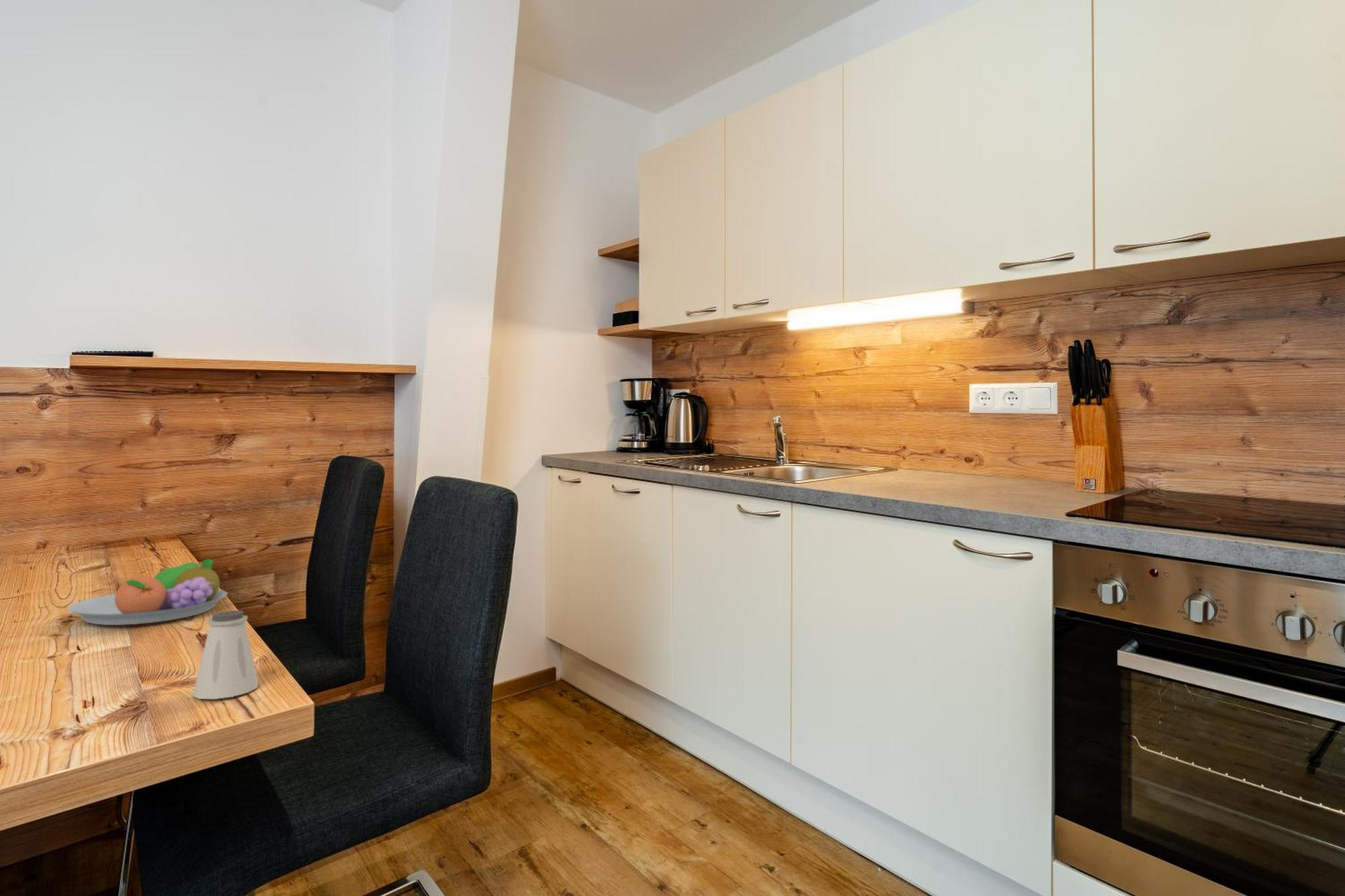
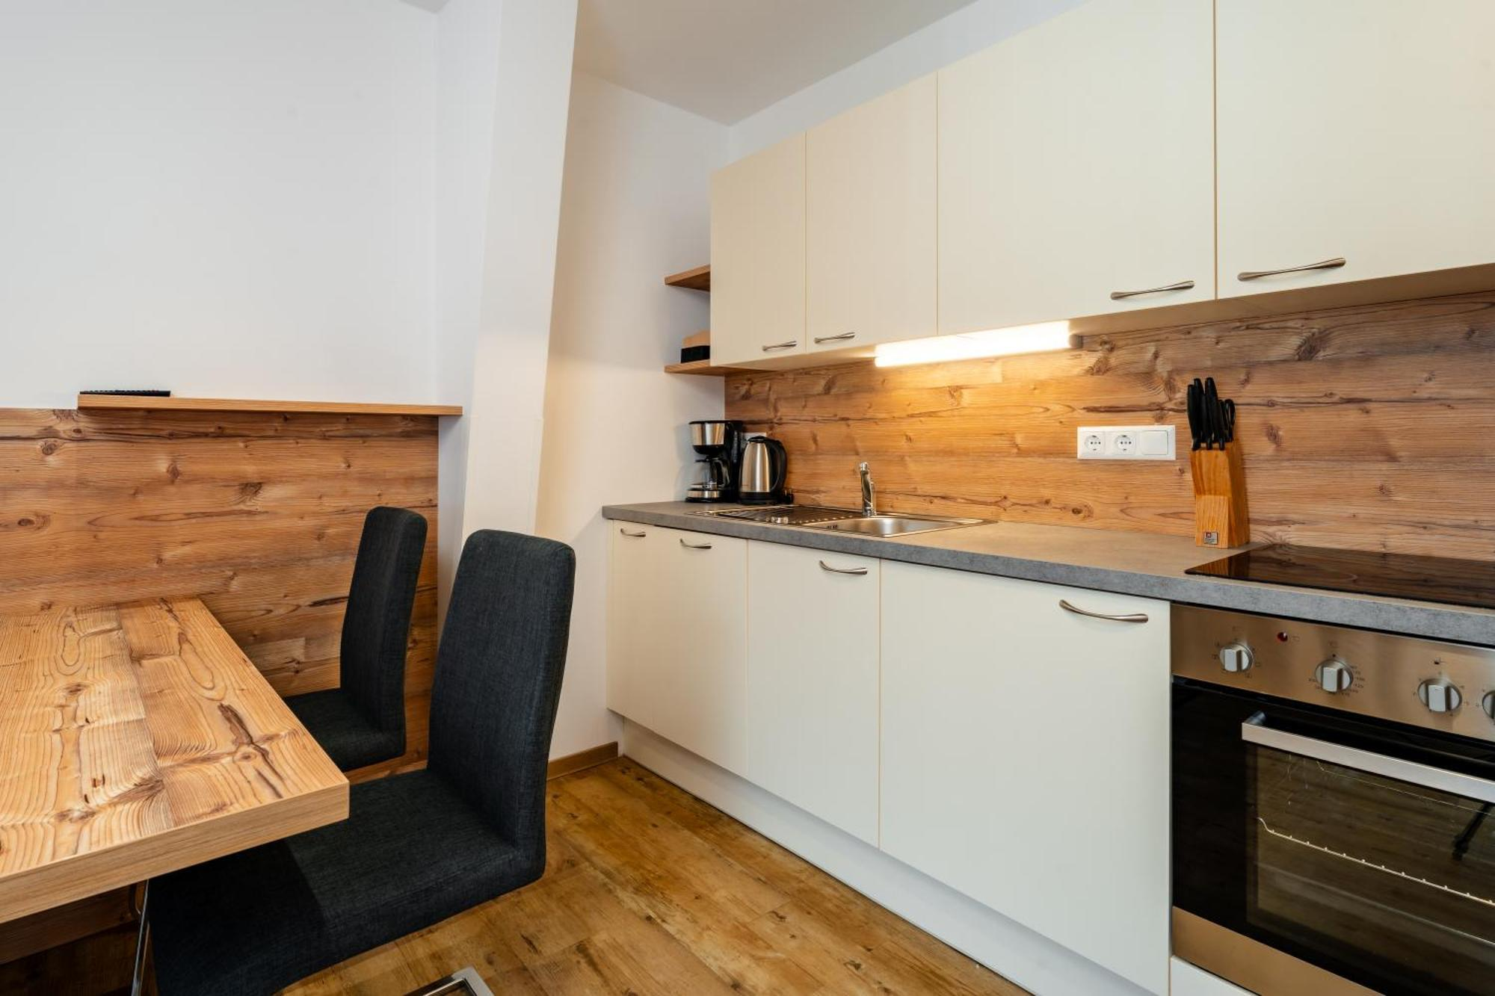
- fruit bowl [67,559,228,626]
- saltshaker [192,610,259,700]
